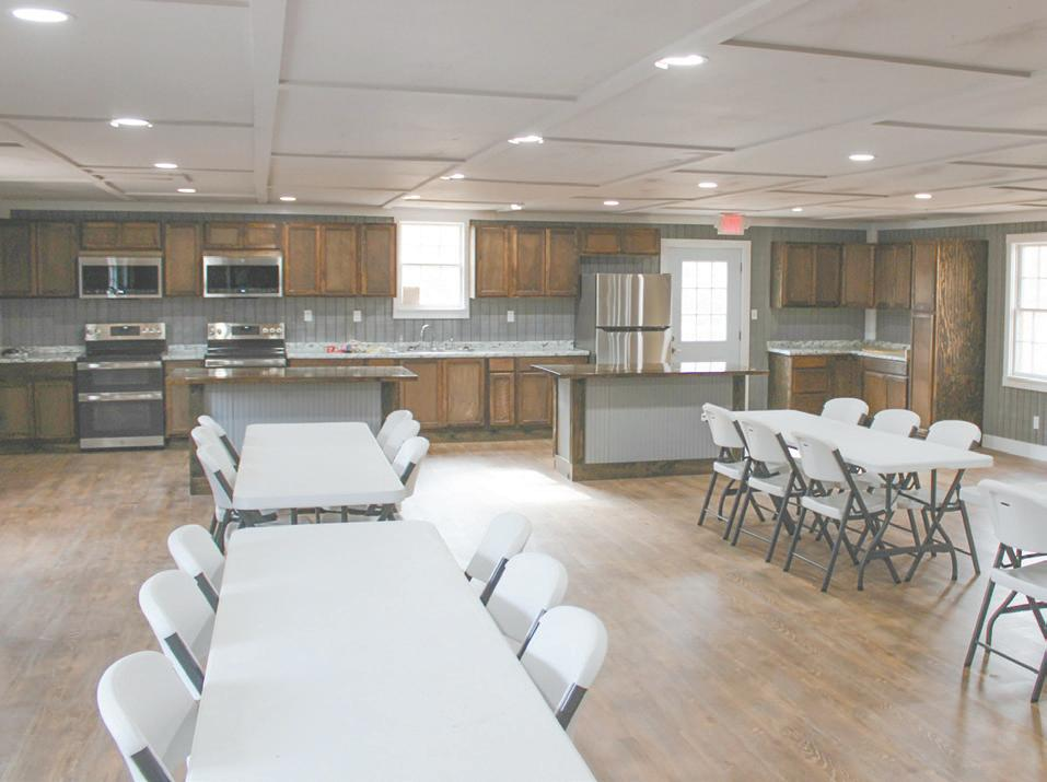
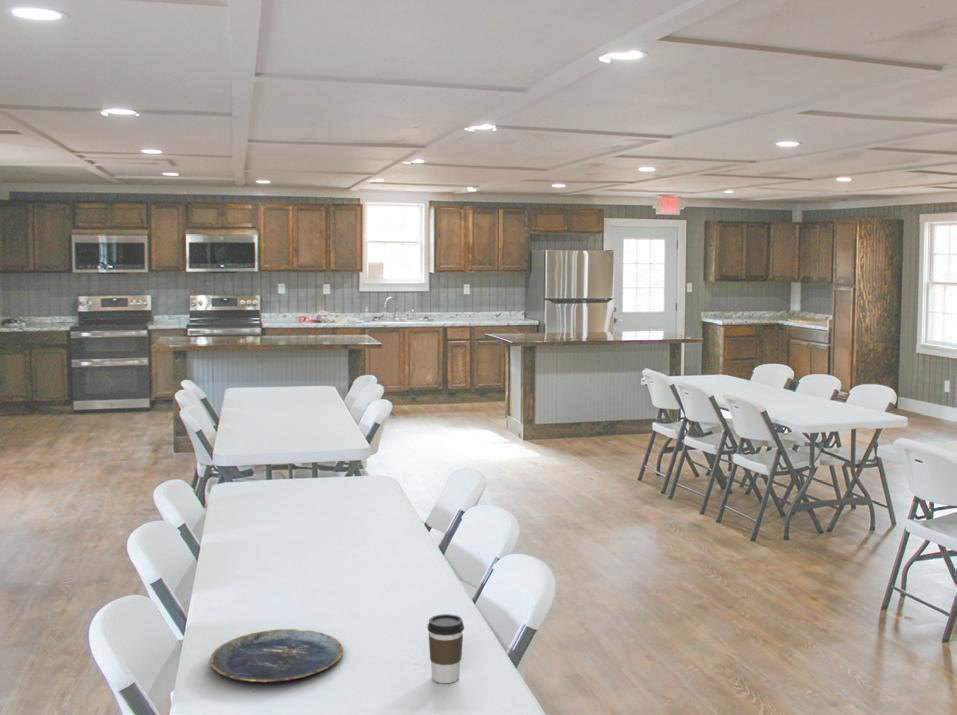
+ coffee cup [426,613,465,684]
+ plate [209,628,344,684]
